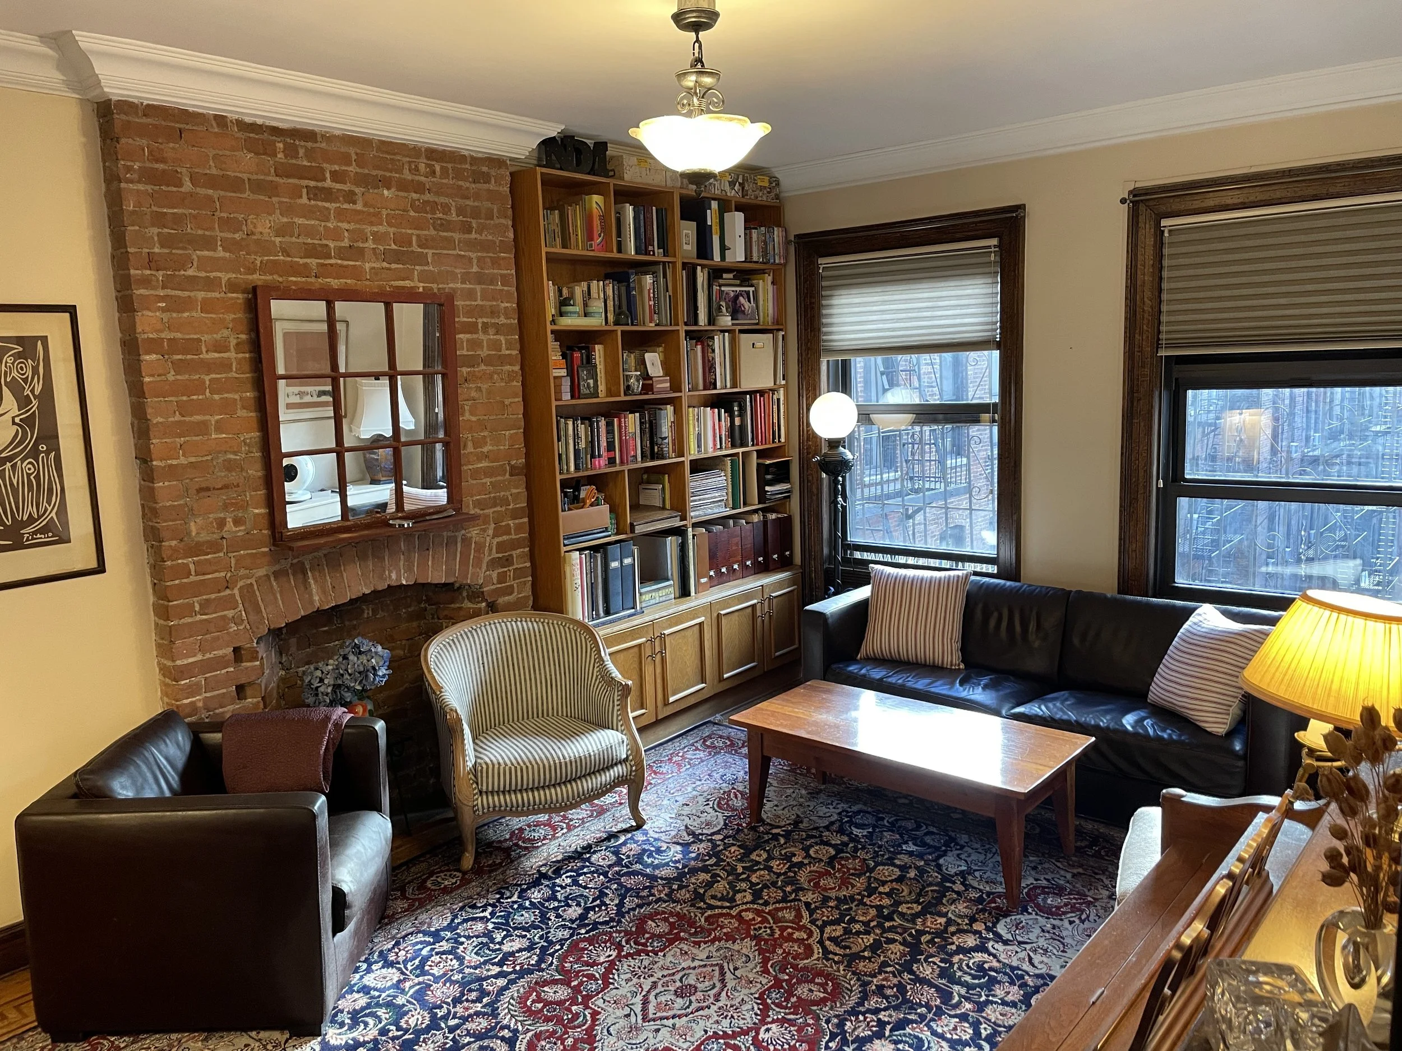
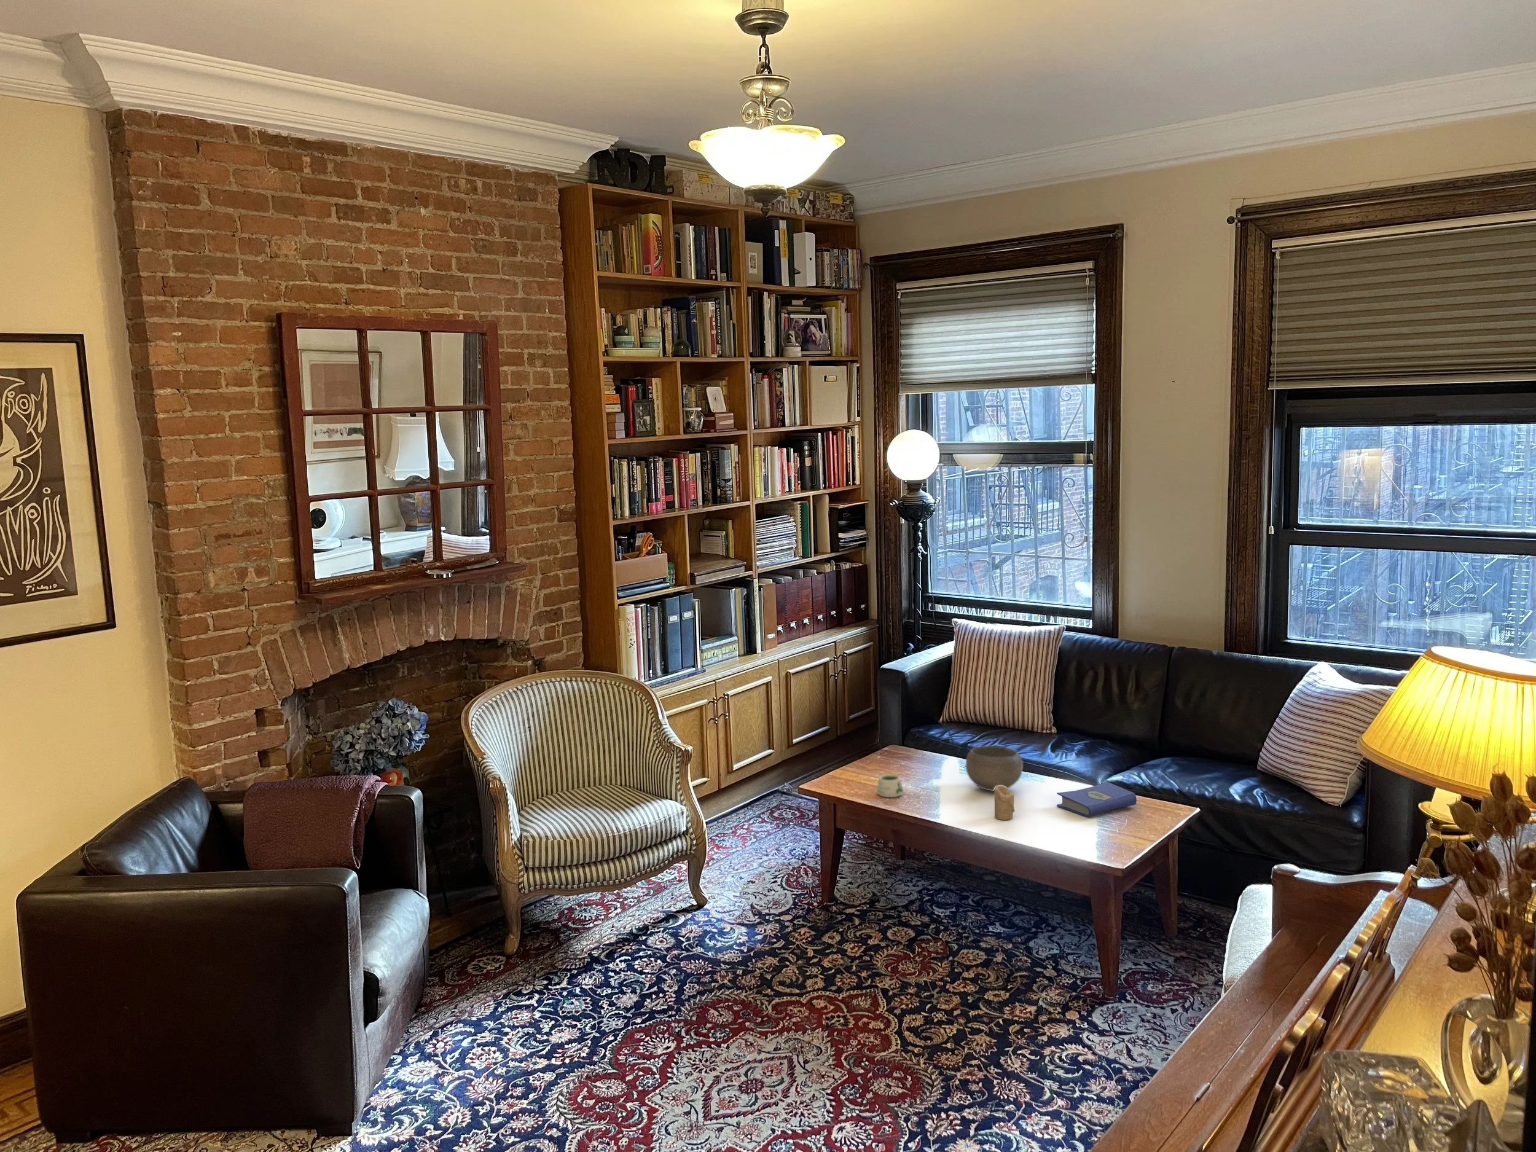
+ candle [993,785,1016,820]
+ hardcover book [1056,782,1137,817]
+ bowl [965,745,1023,791]
+ mug [877,774,903,799]
